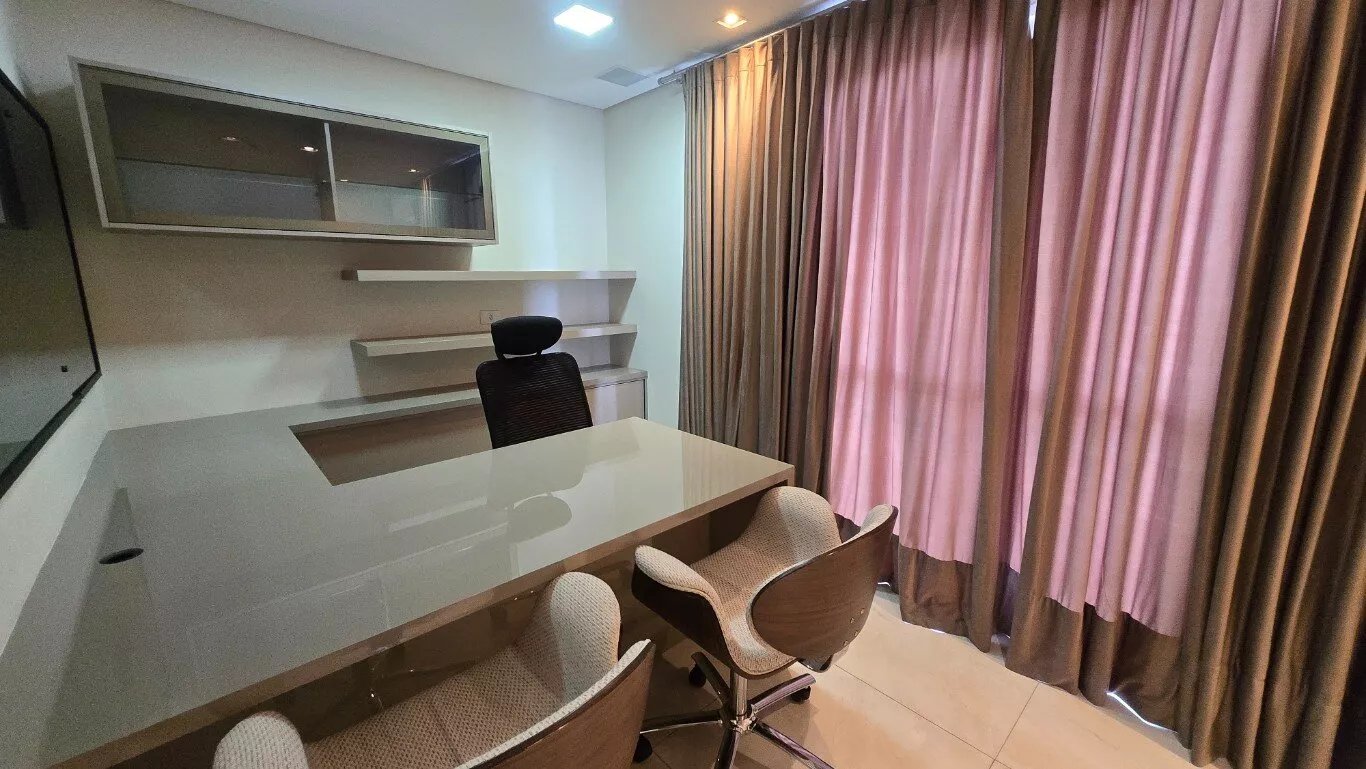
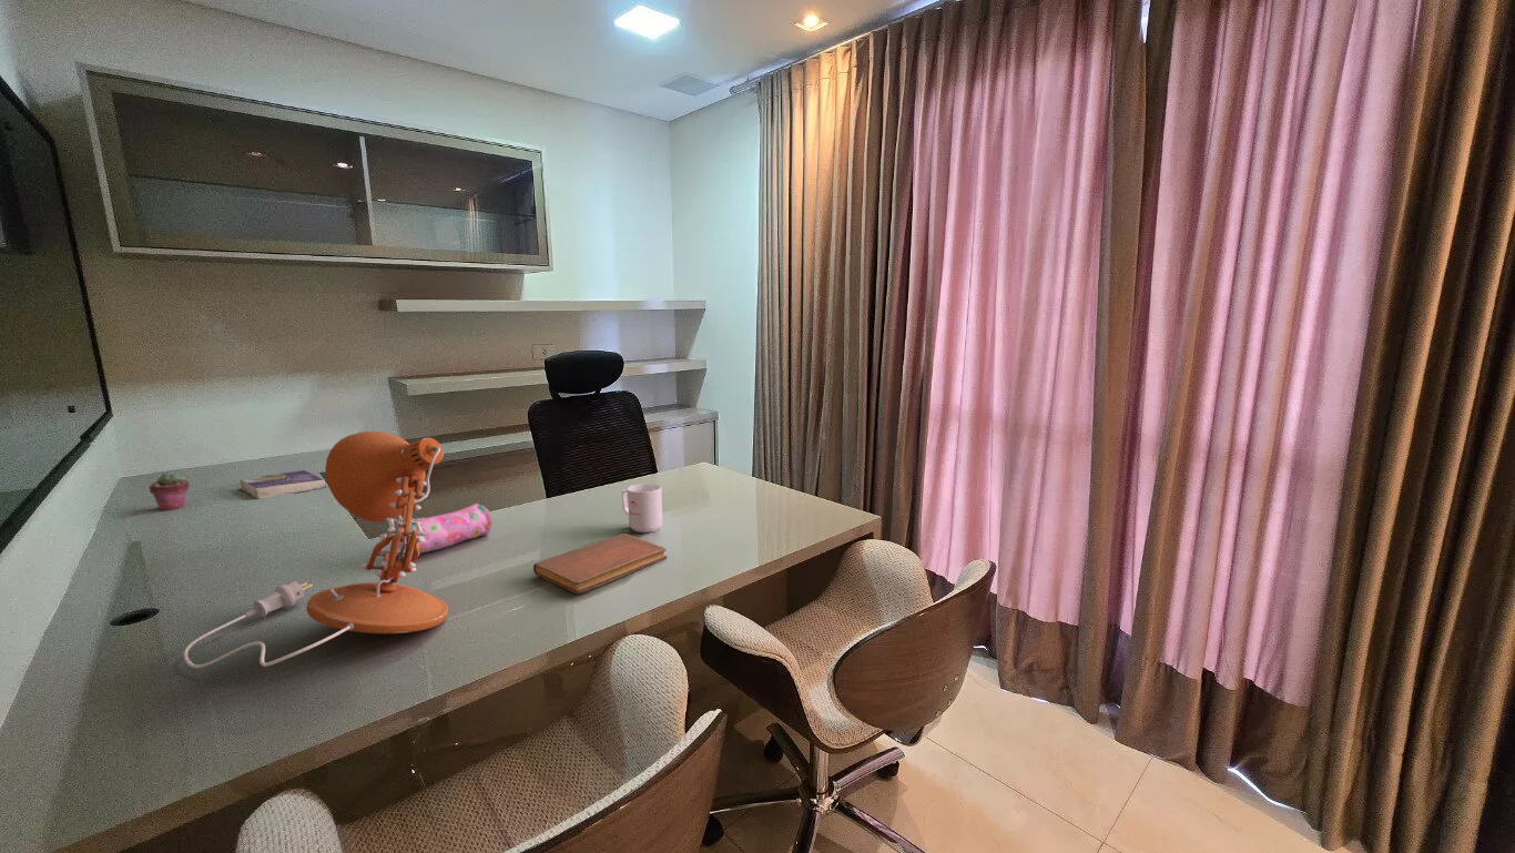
+ desk lamp [183,430,449,669]
+ book [238,469,327,500]
+ mug [621,483,663,534]
+ potted succulent [148,470,191,511]
+ pencil case [398,502,494,555]
+ notebook [532,532,668,595]
